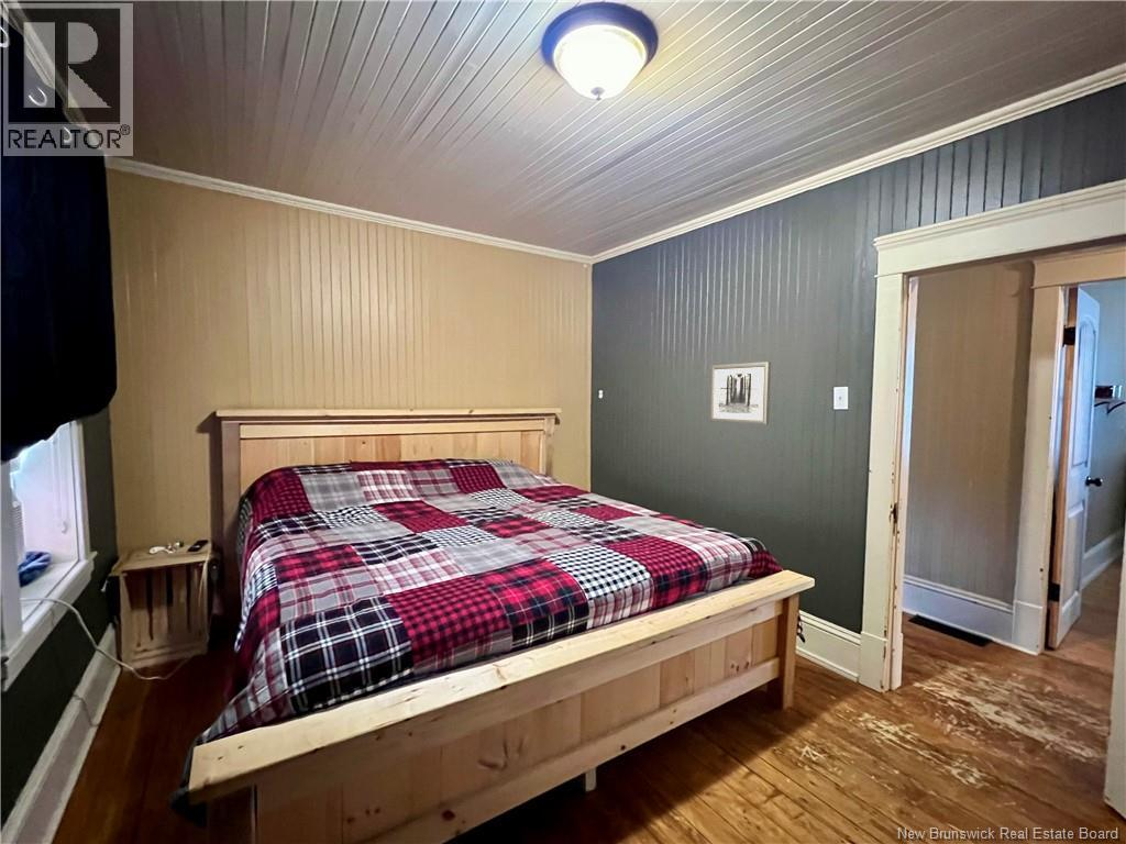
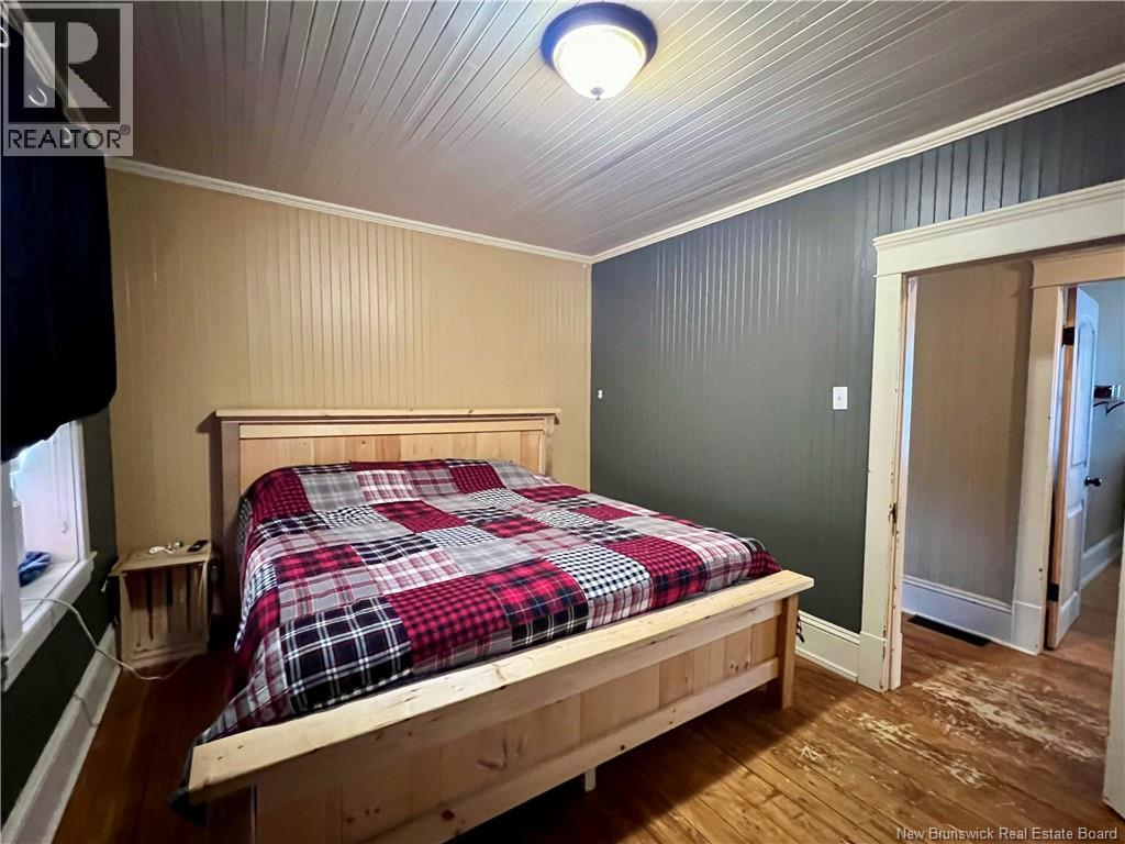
- wall art [708,360,772,425]
